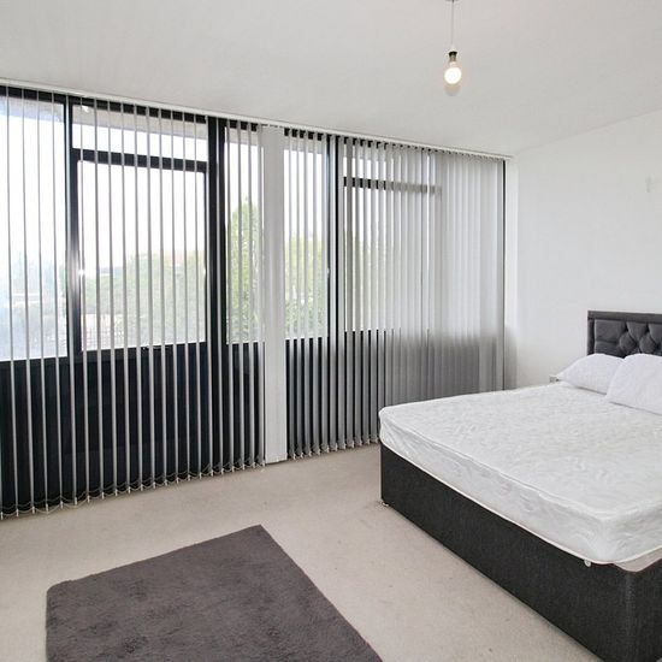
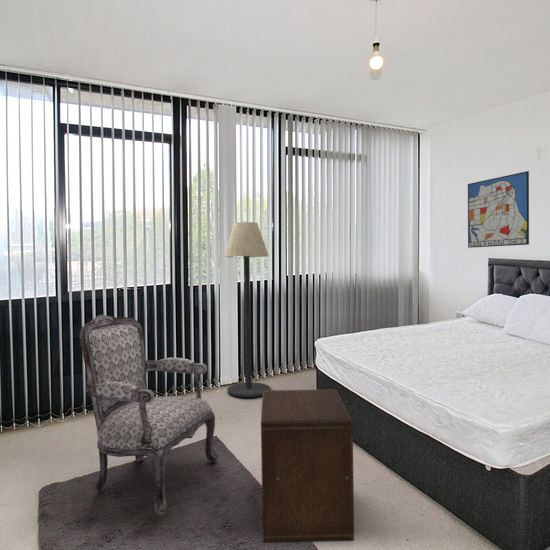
+ wall art [467,170,530,249]
+ floor lamp [223,221,271,398]
+ nightstand [260,388,355,544]
+ armchair [79,313,219,516]
